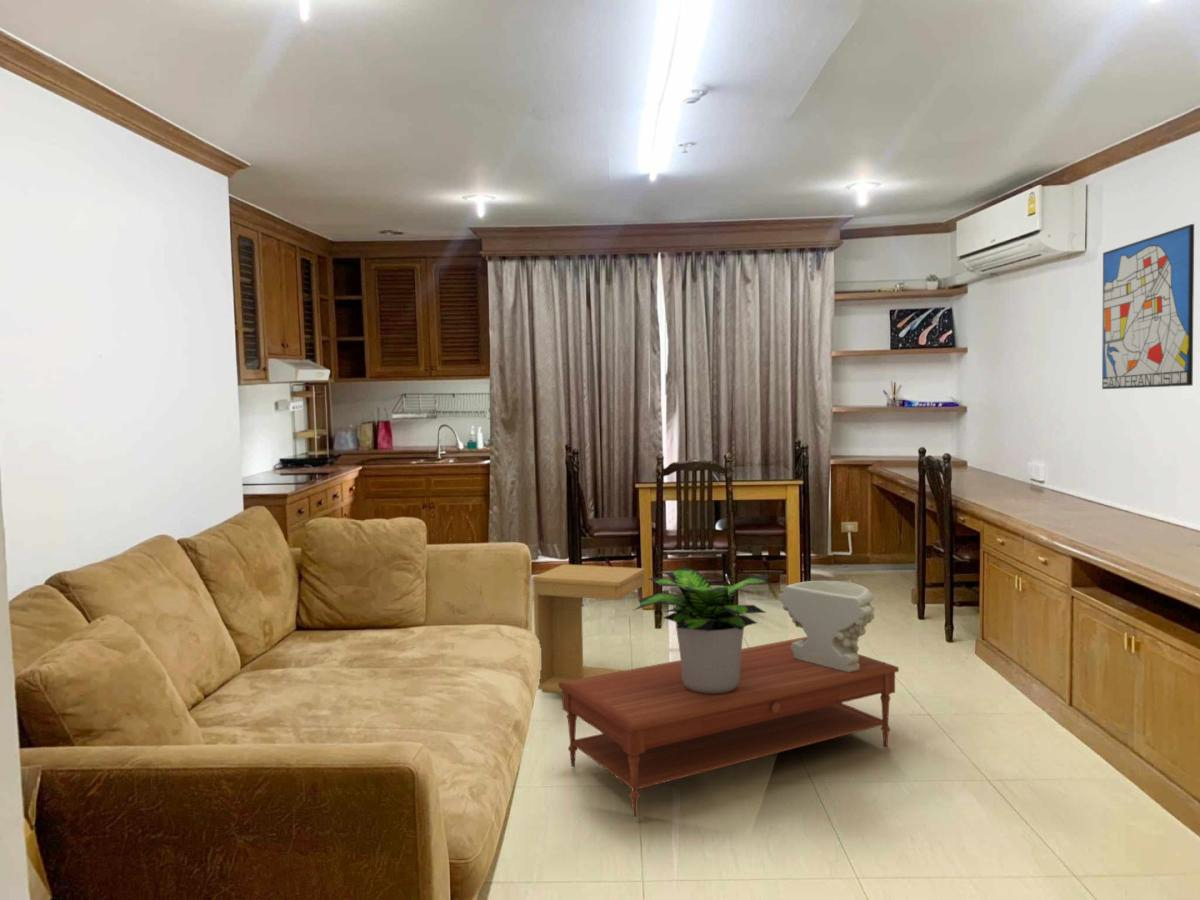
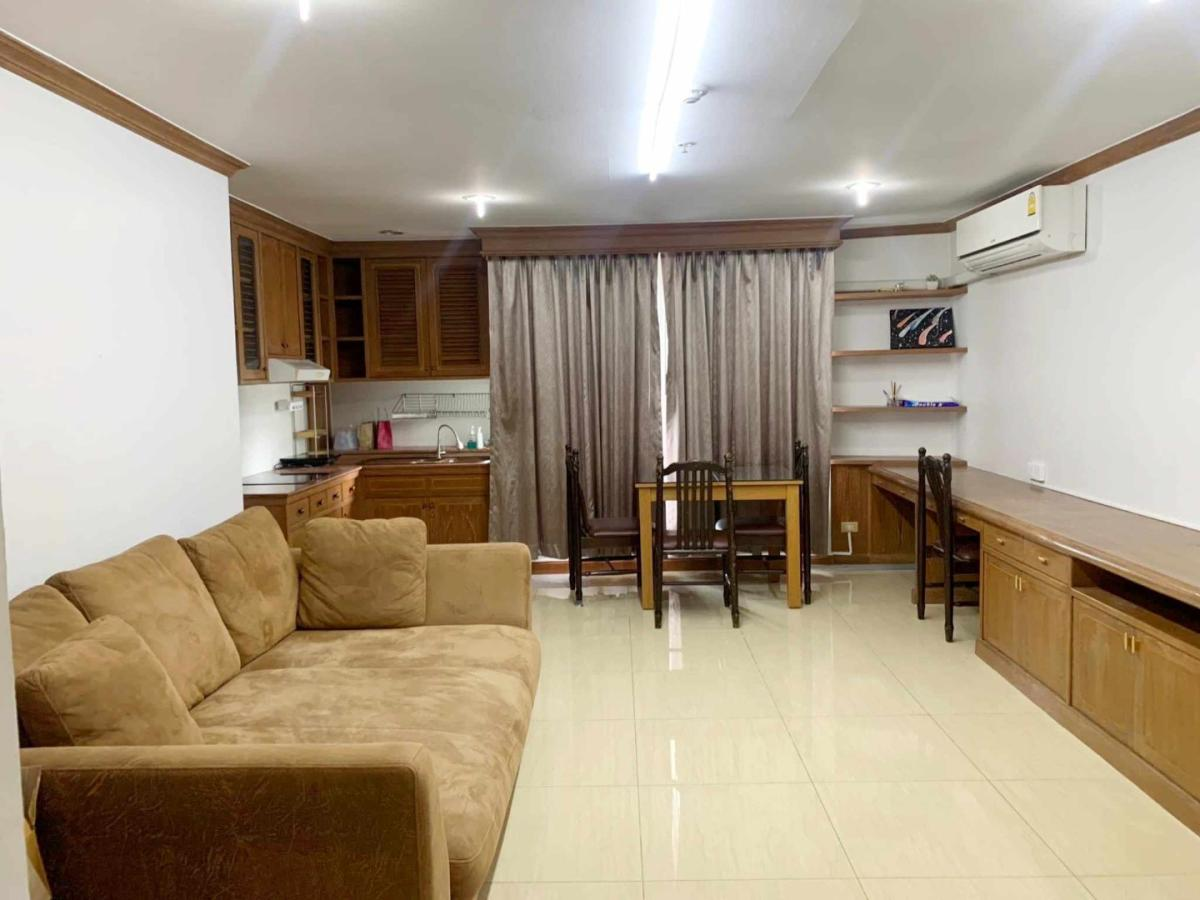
- coffee table [559,636,900,818]
- side table [532,563,646,695]
- decorative bowl [778,580,876,672]
- wall art [1101,223,1195,390]
- potted plant [633,566,771,694]
